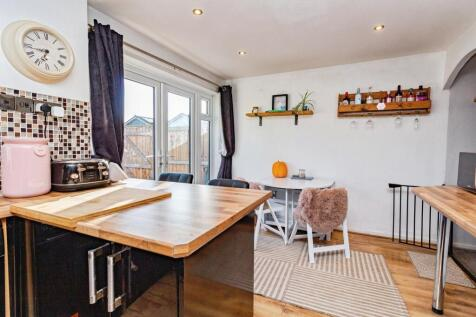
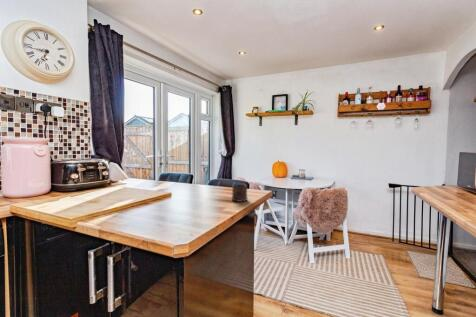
+ mug [231,183,249,203]
